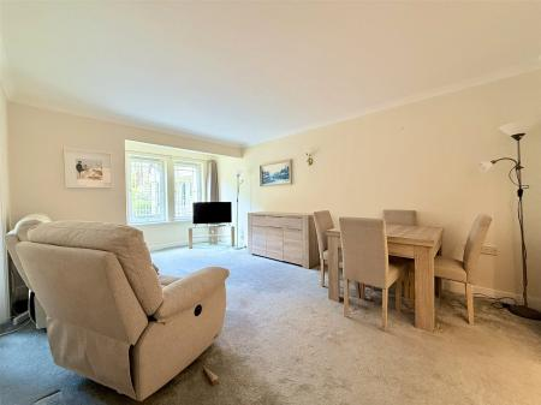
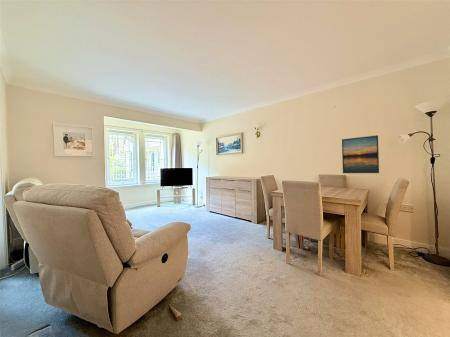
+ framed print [341,134,380,174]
